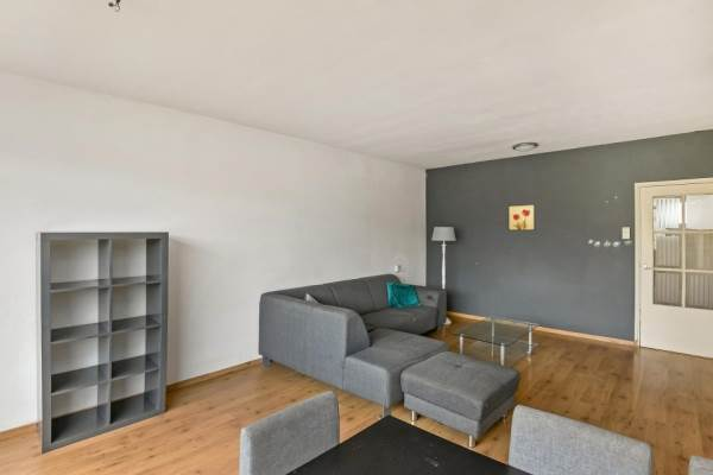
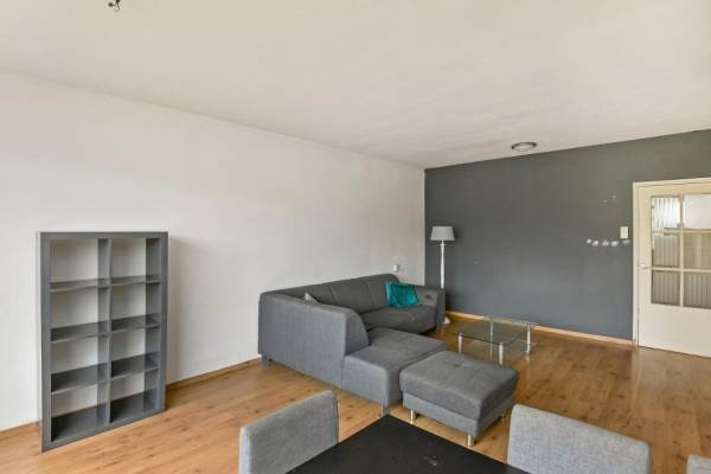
- wall art [507,203,536,232]
